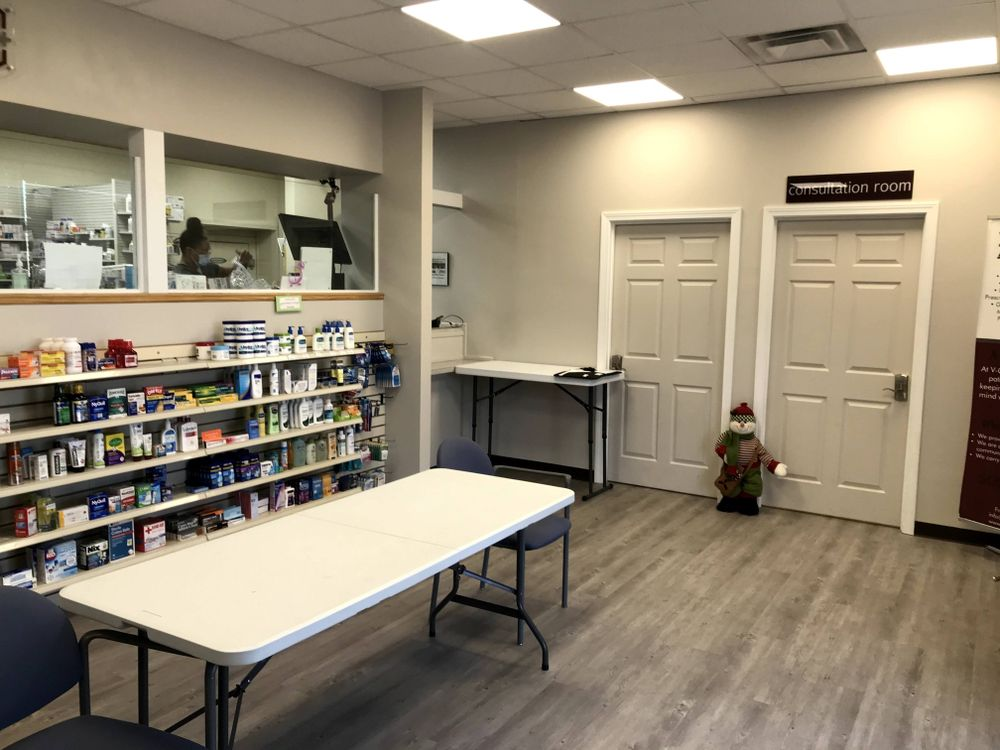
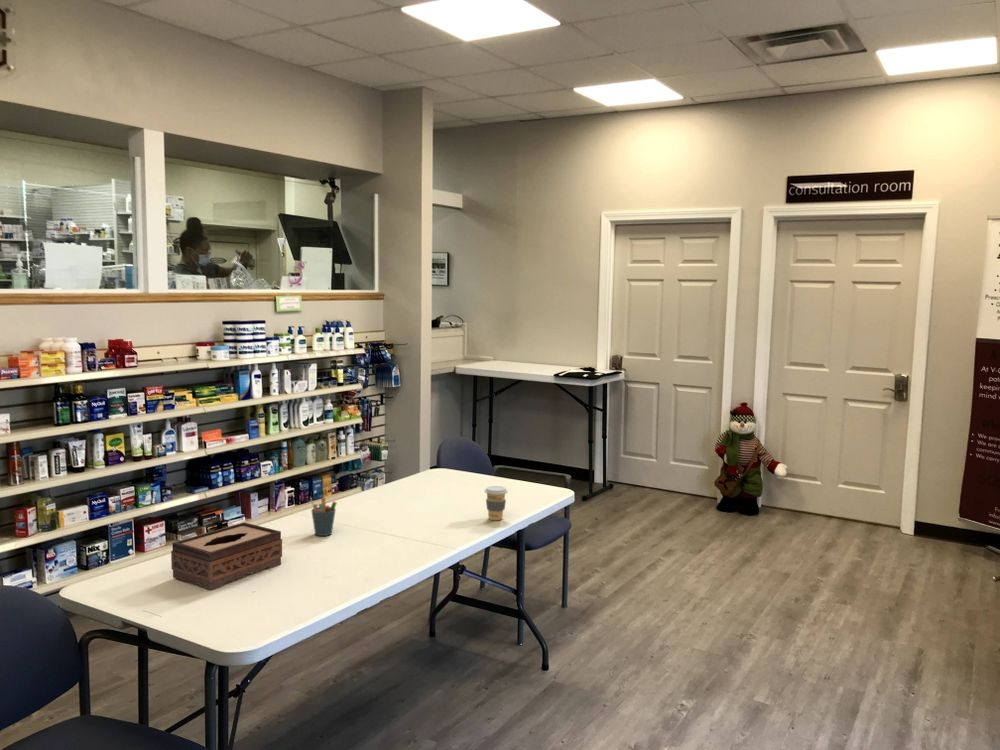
+ pen holder [309,496,338,537]
+ tissue box [170,521,283,591]
+ coffee cup [484,485,509,521]
